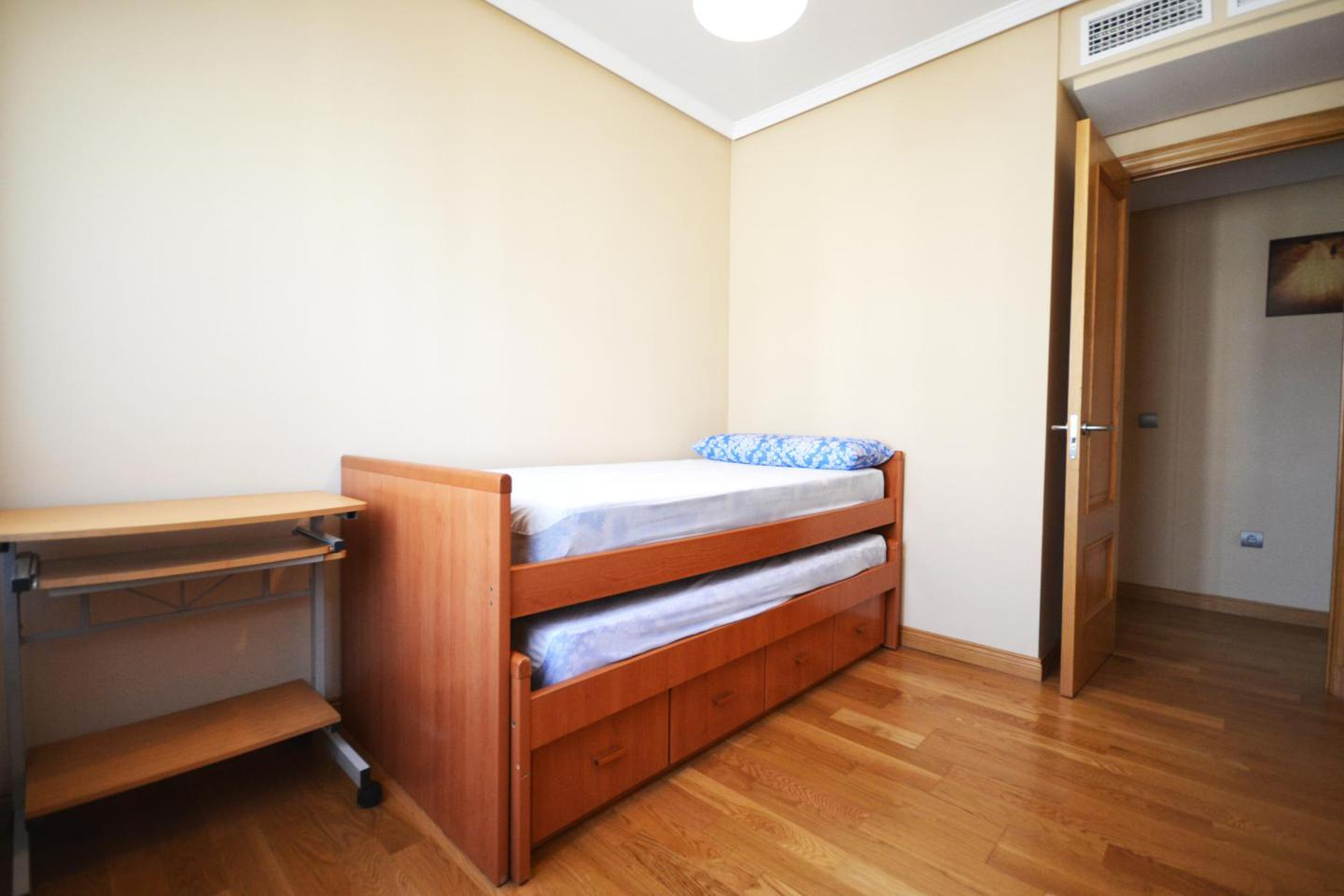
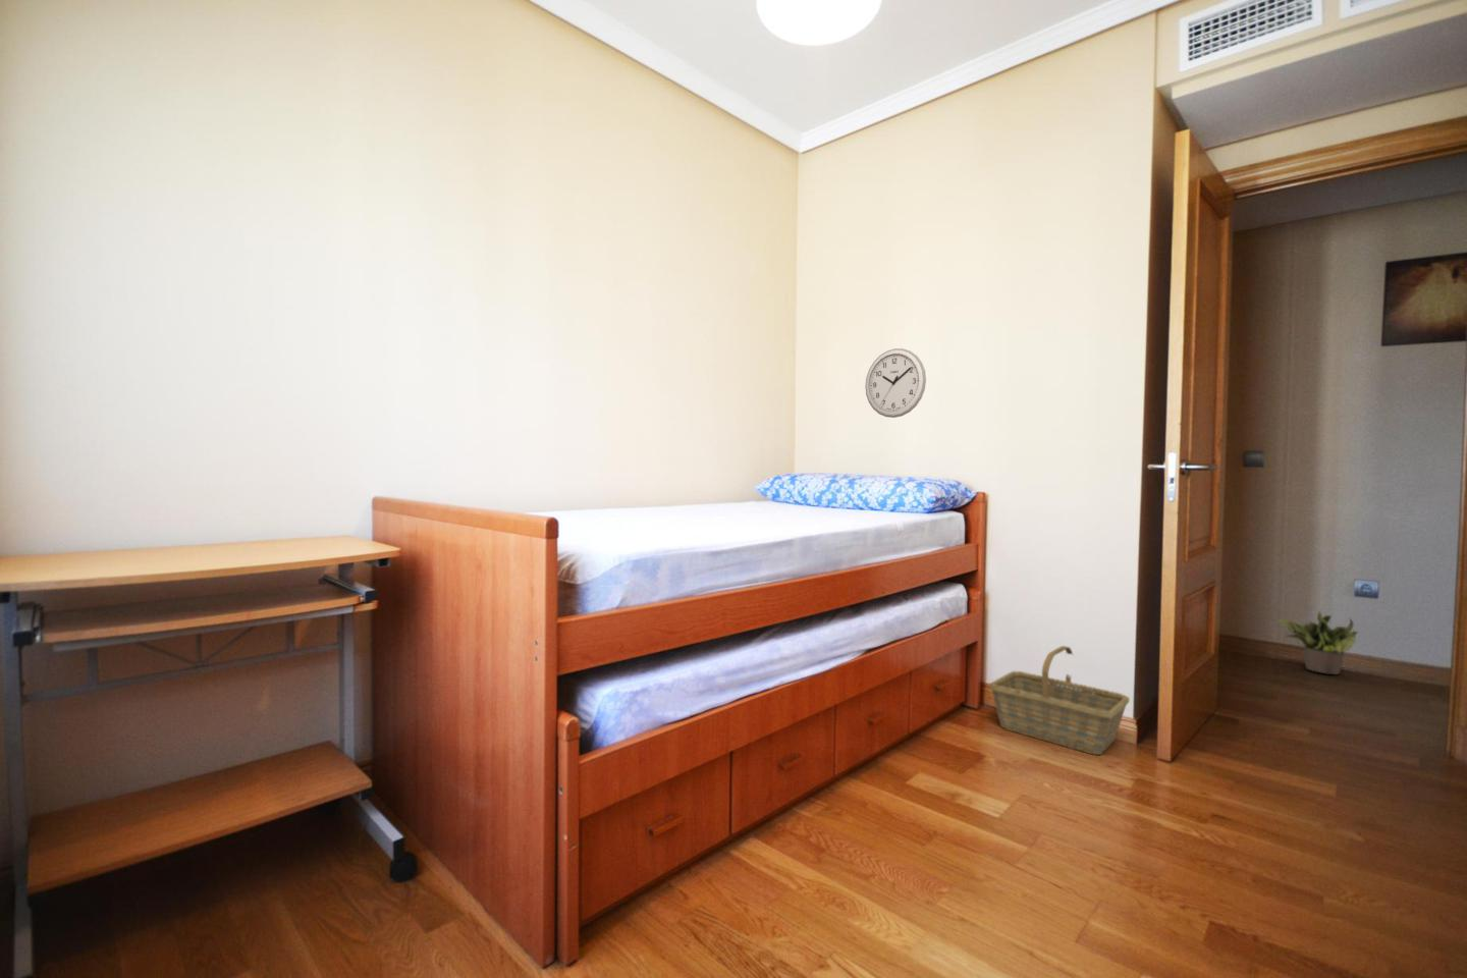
+ basket [988,645,1131,756]
+ wall clock [863,347,927,419]
+ potted plant [1276,609,1359,676]
